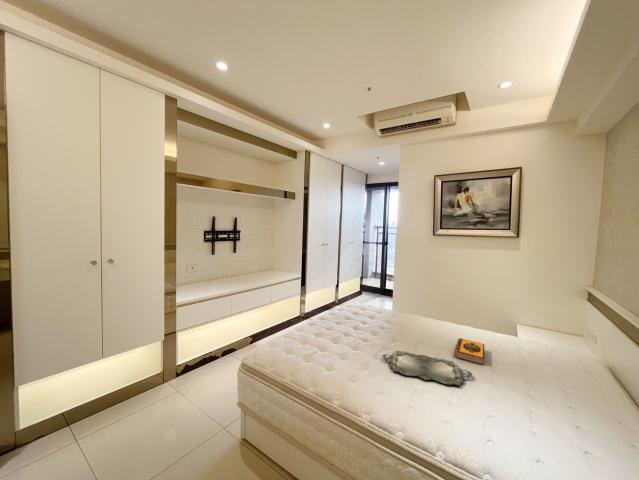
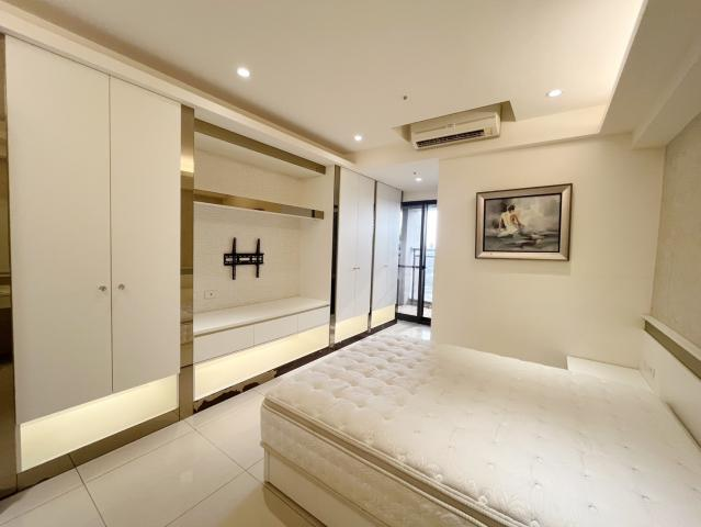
- hardback book [453,337,485,366]
- serving tray [382,350,473,387]
